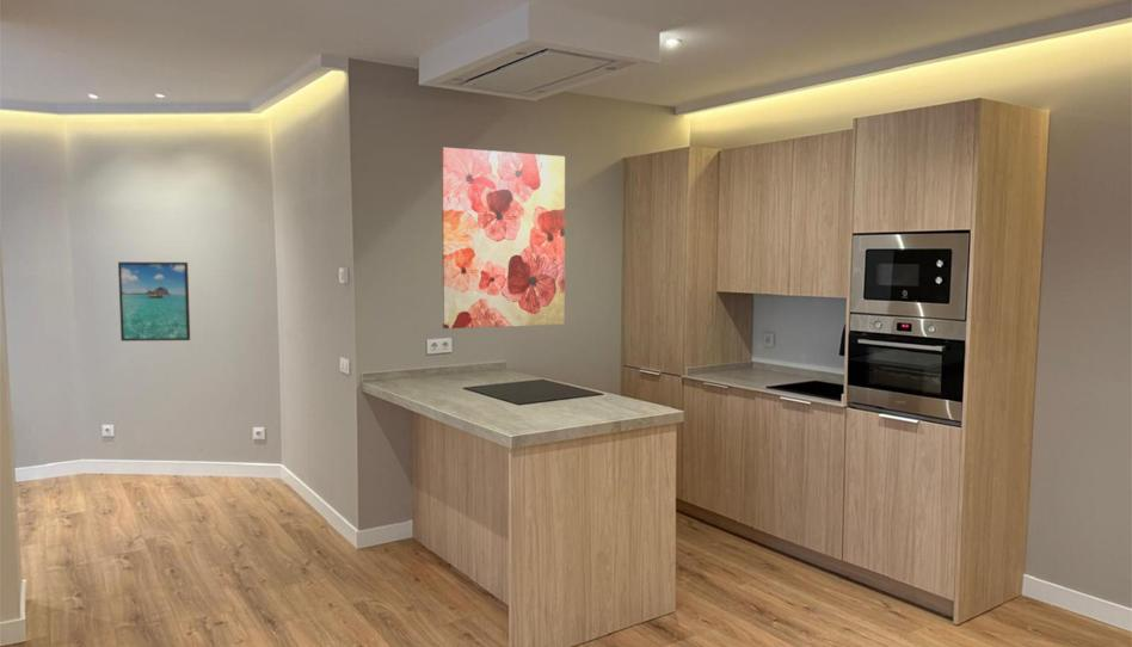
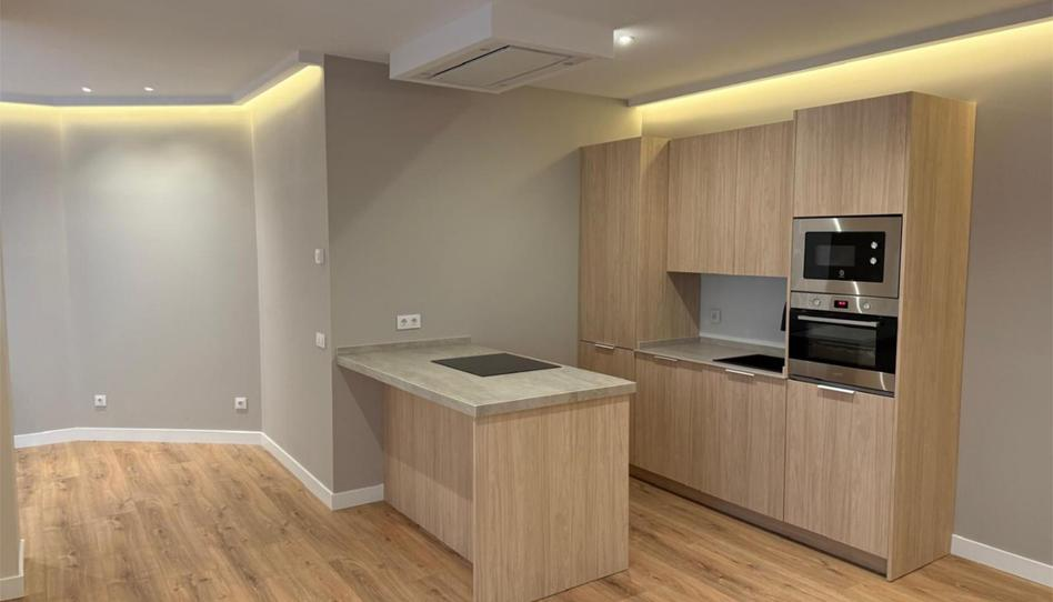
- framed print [117,261,191,343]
- wall art [441,146,566,329]
